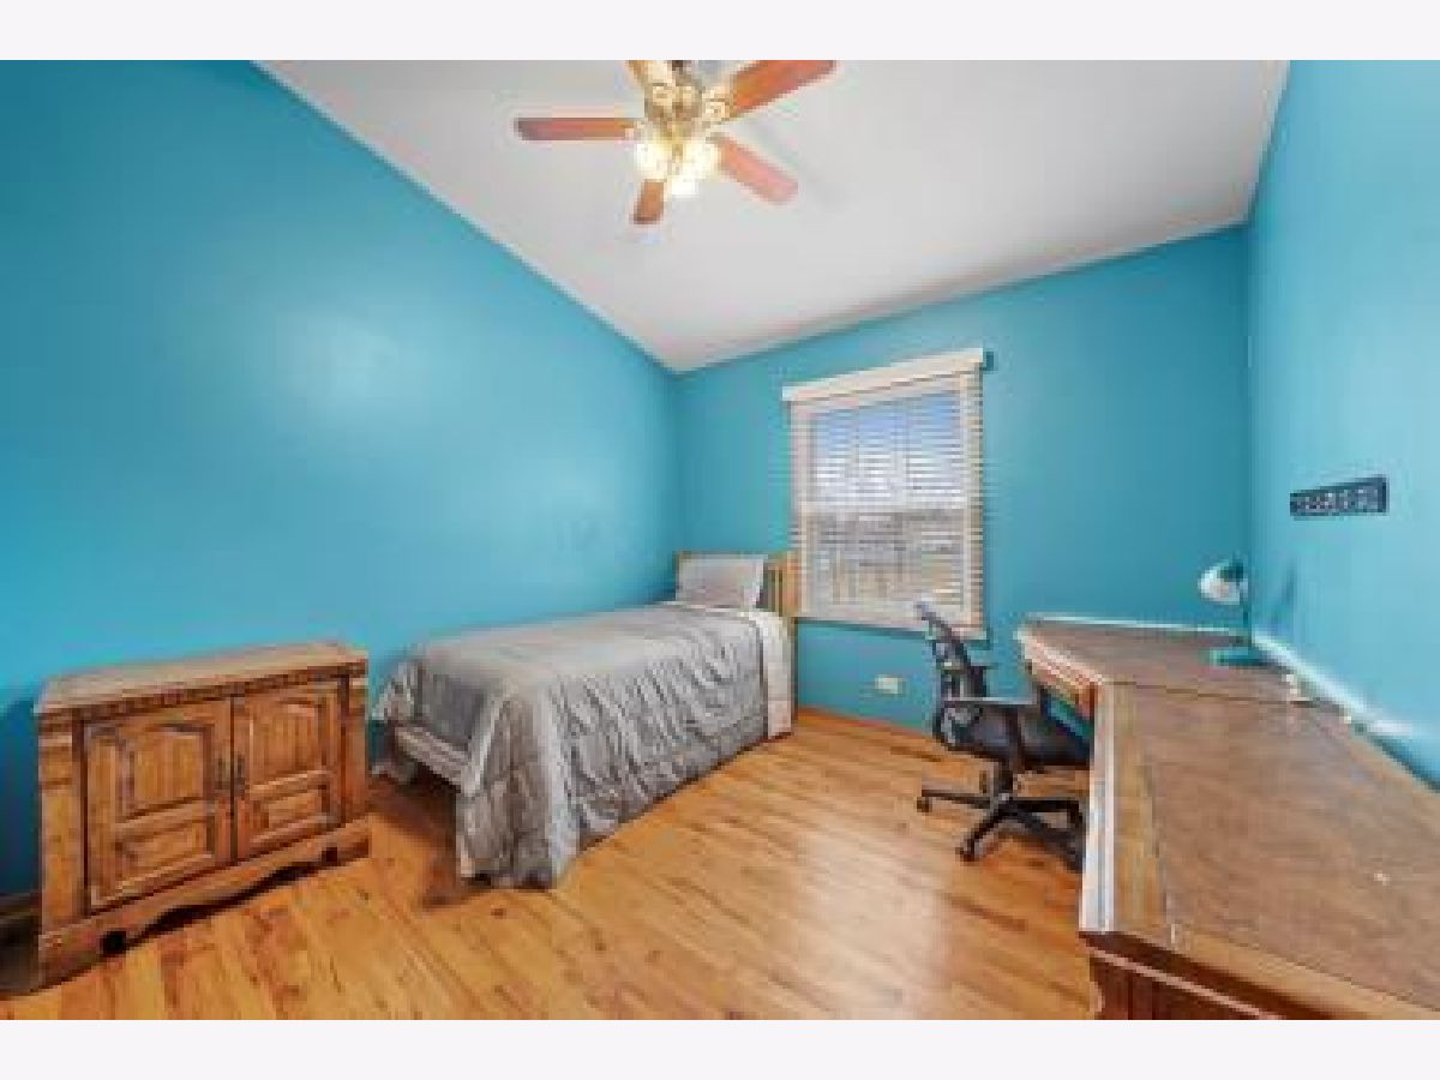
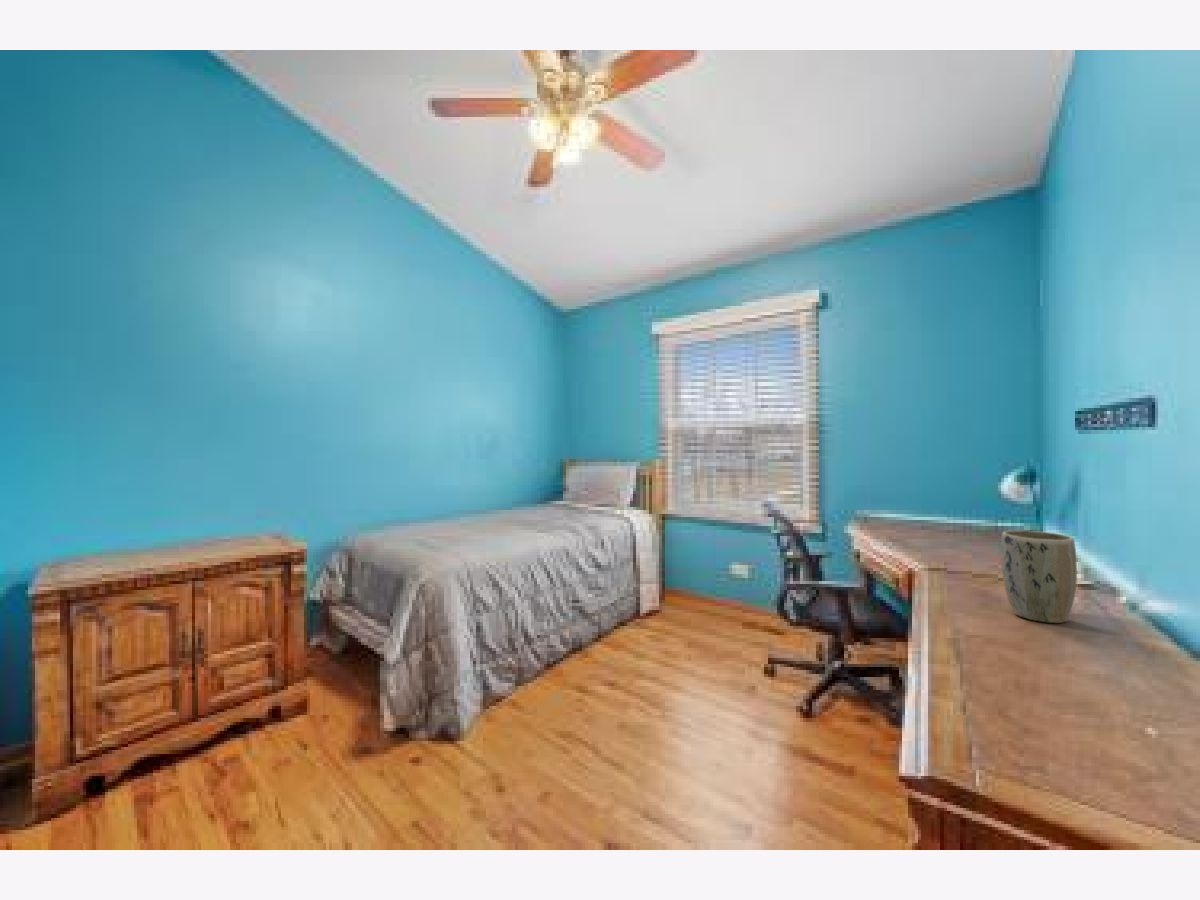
+ plant pot [1000,529,1078,624]
